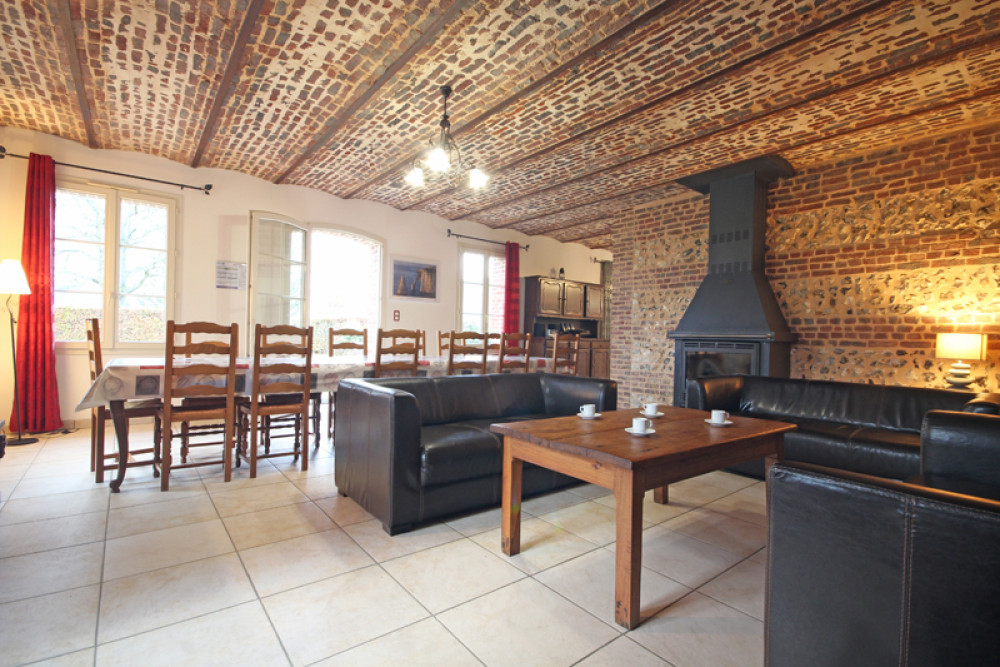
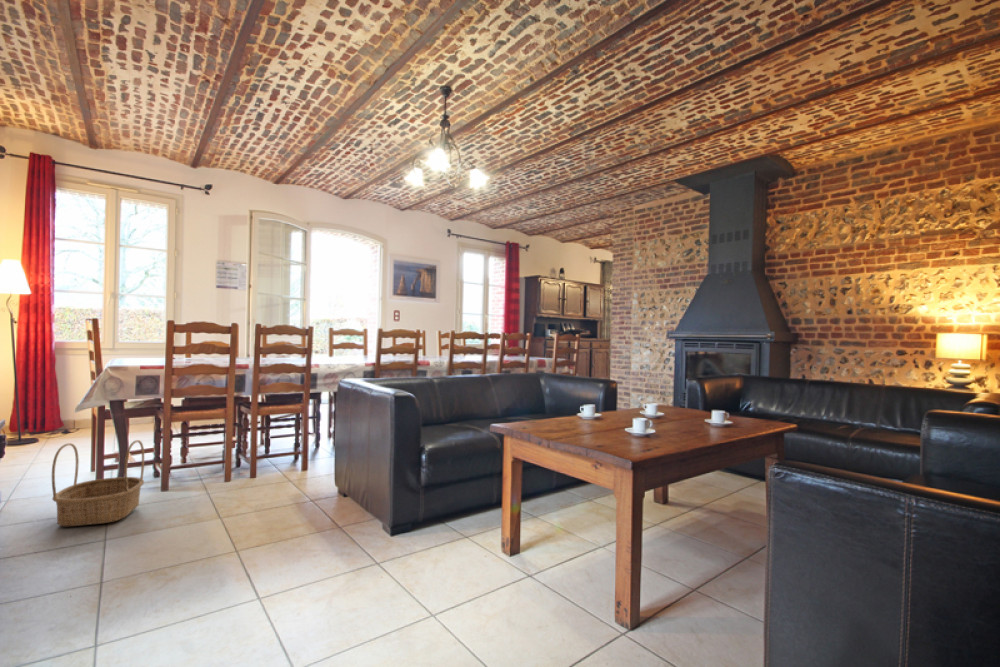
+ basket [51,439,145,527]
